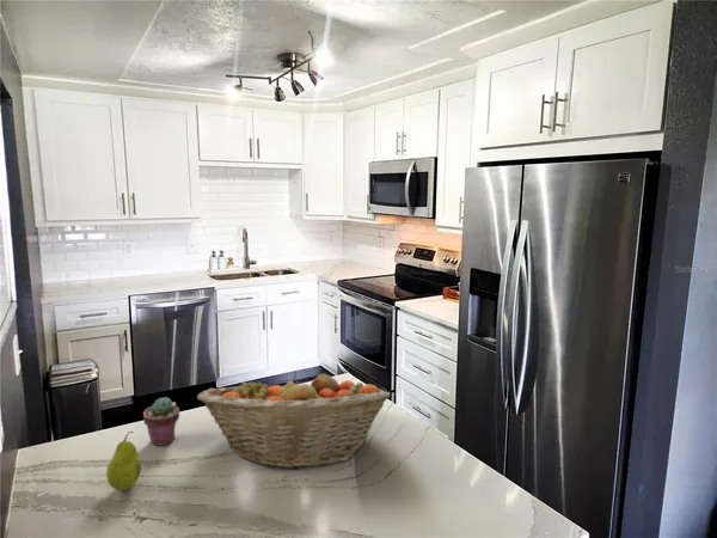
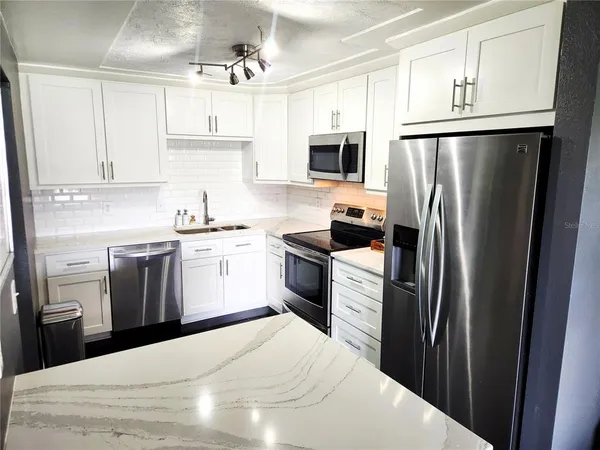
- fruit basket [196,369,391,470]
- fruit [105,430,142,493]
- potted succulent [142,396,180,446]
